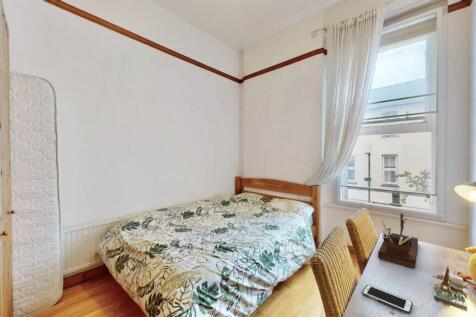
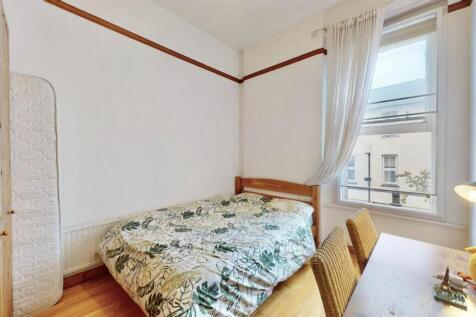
- desk organizer [377,212,419,269]
- cell phone [361,284,414,315]
